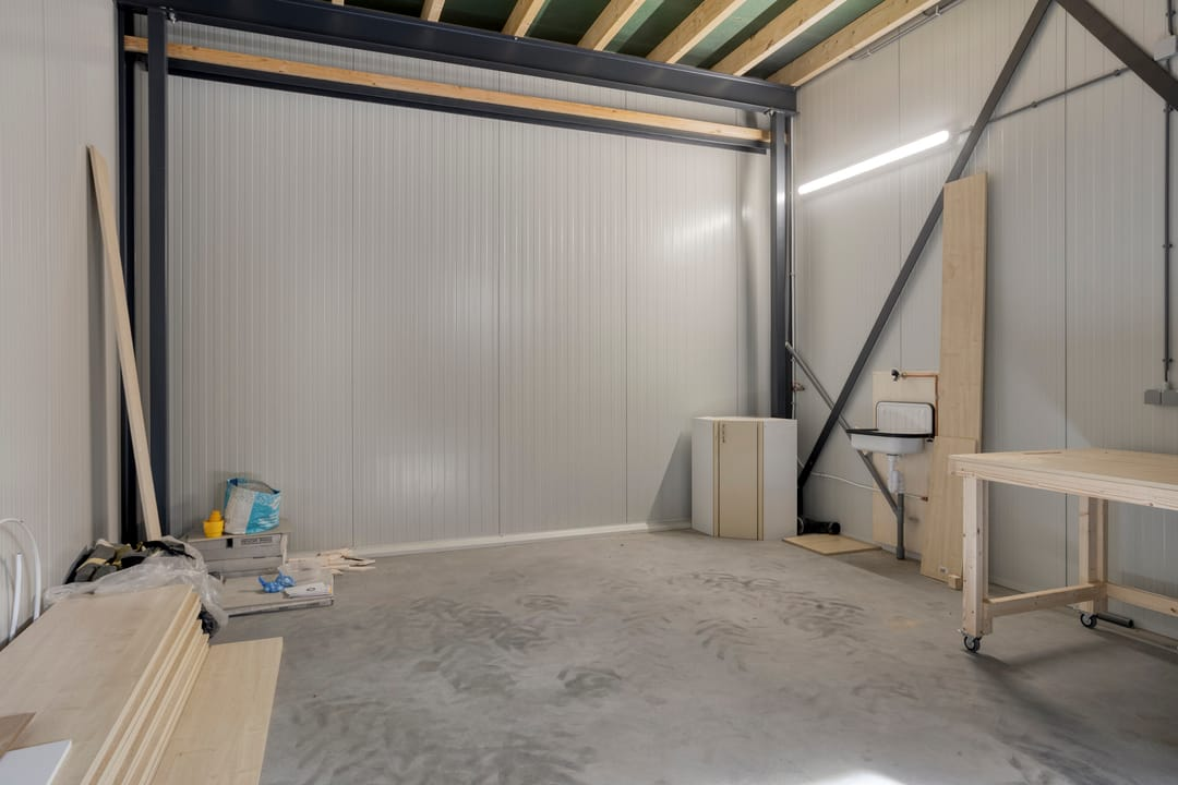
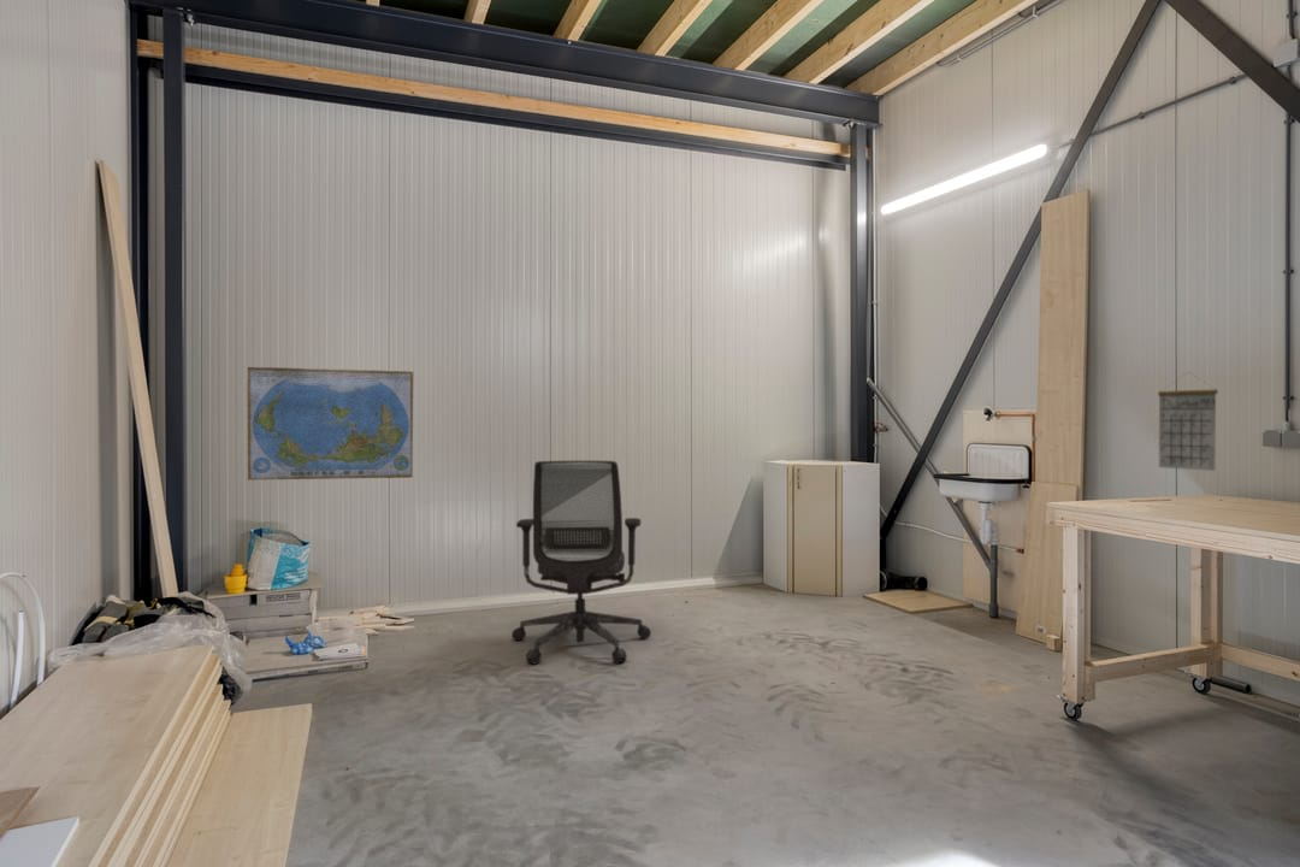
+ world map [247,366,414,482]
+ calendar [1157,371,1219,472]
+ office chair [510,460,652,666]
